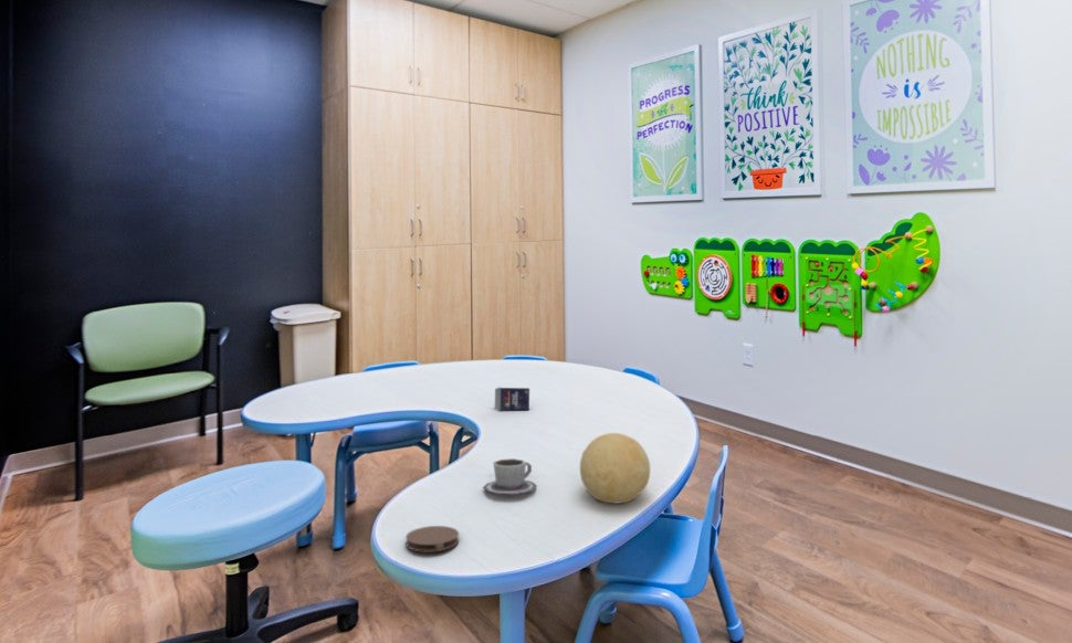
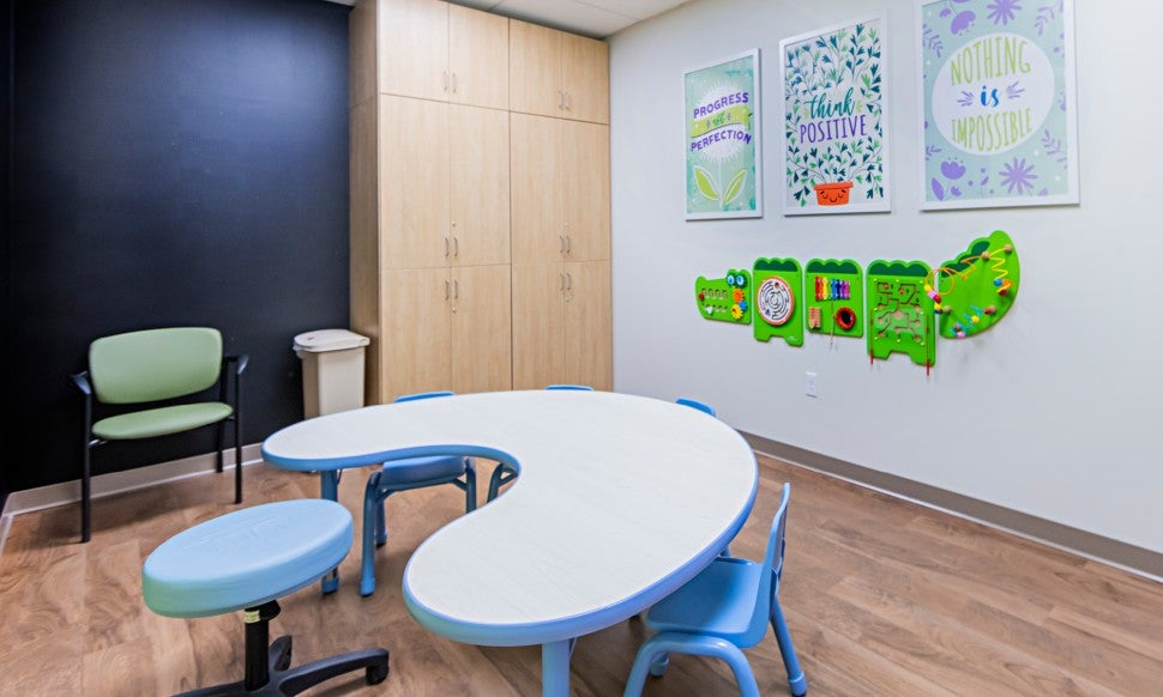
- decorative ball [579,432,651,505]
- coaster [404,525,460,554]
- crayon box [494,387,530,411]
- cup [482,457,538,496]
